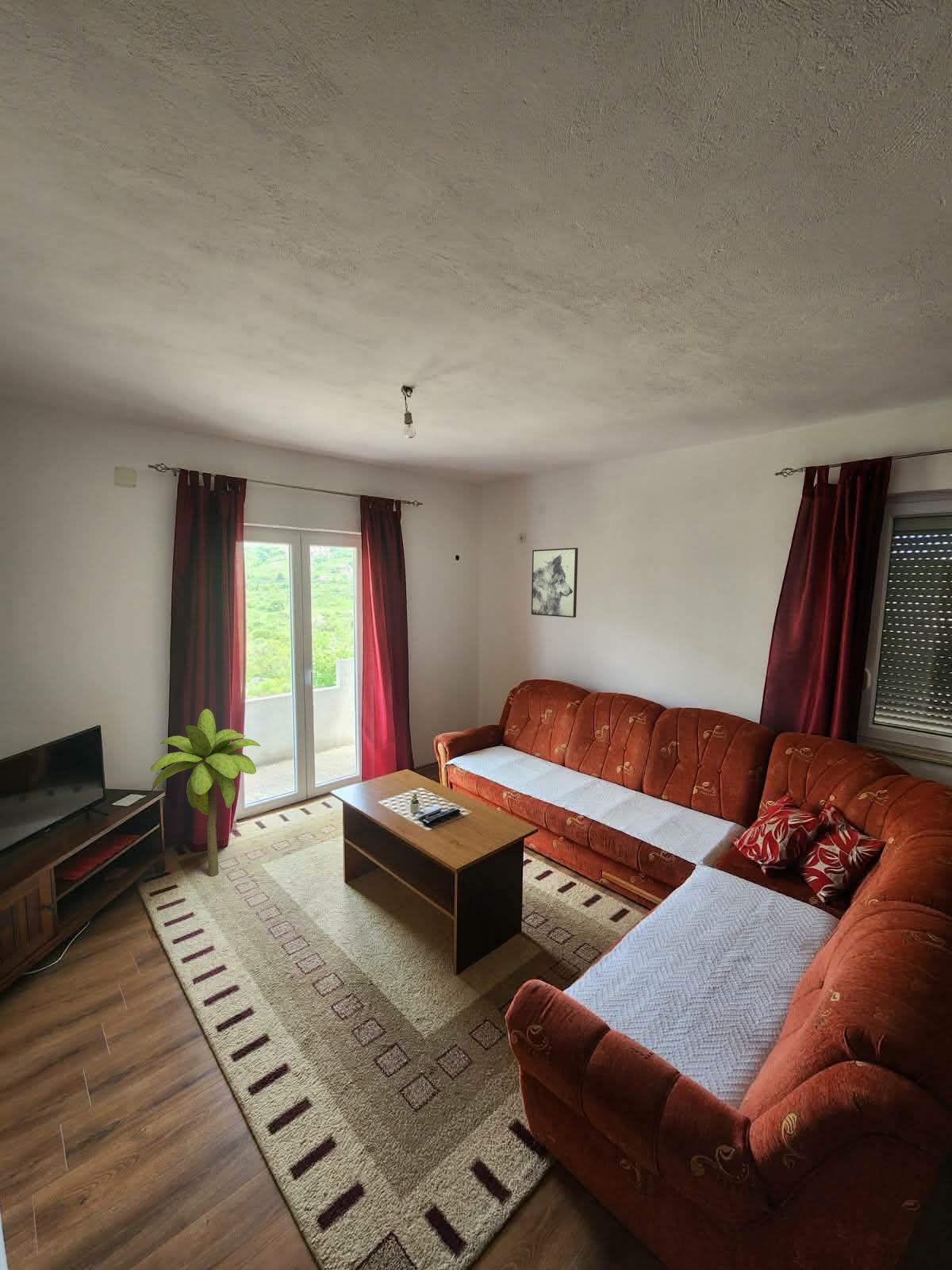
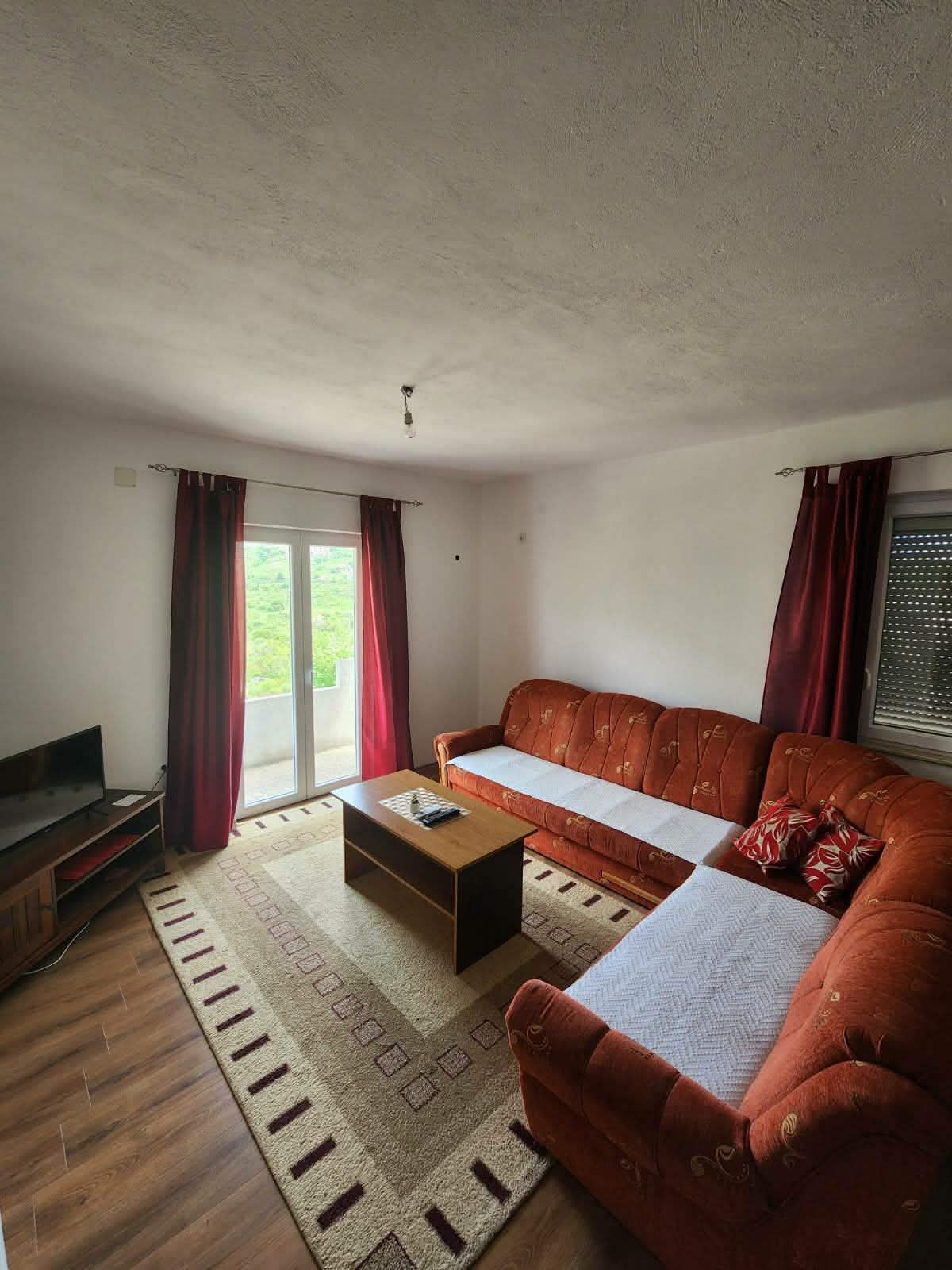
- palm tree [149,708,262,877]
- wall art [531,547,579,618]
